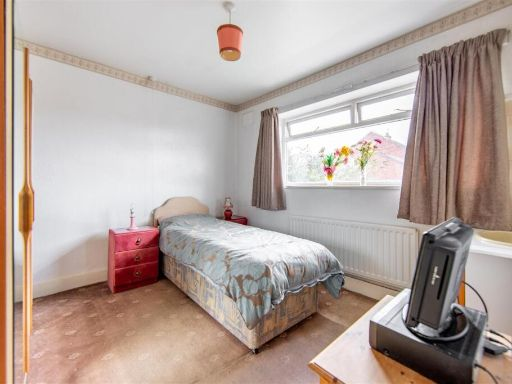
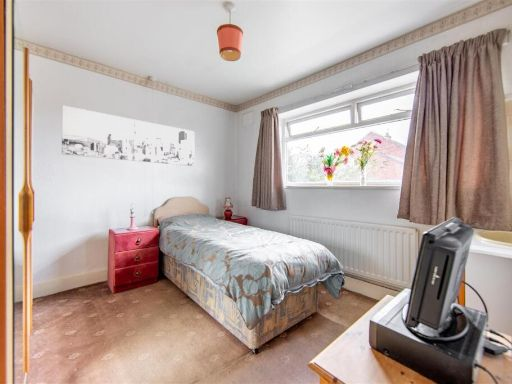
+ wall art [61,105,196,167]
